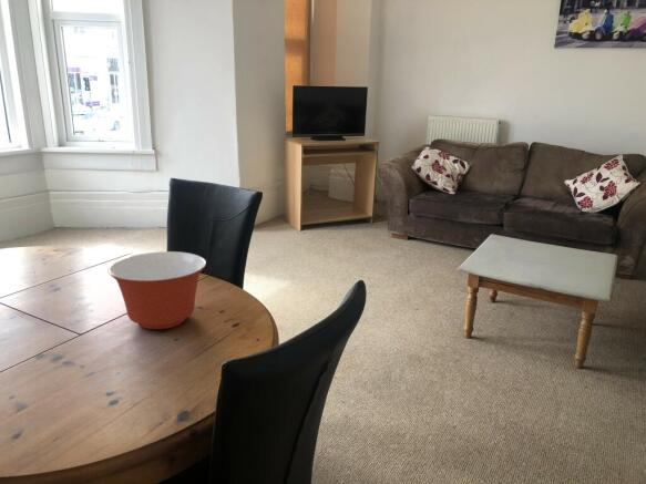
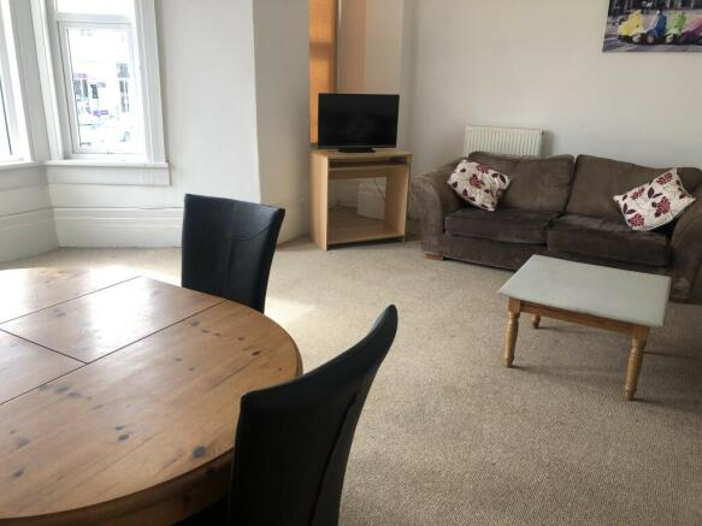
- mixing bowl [107,250,207,330]
